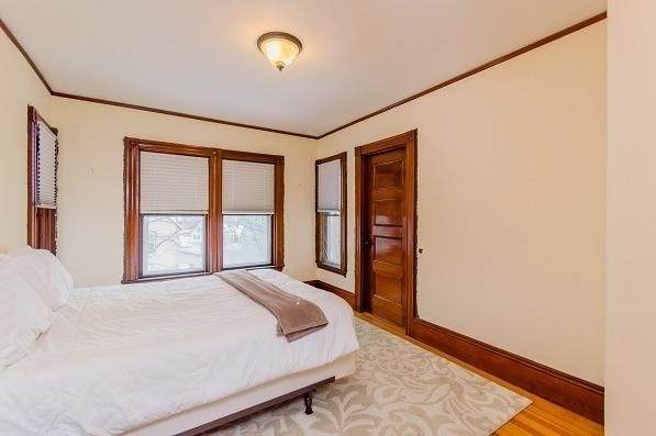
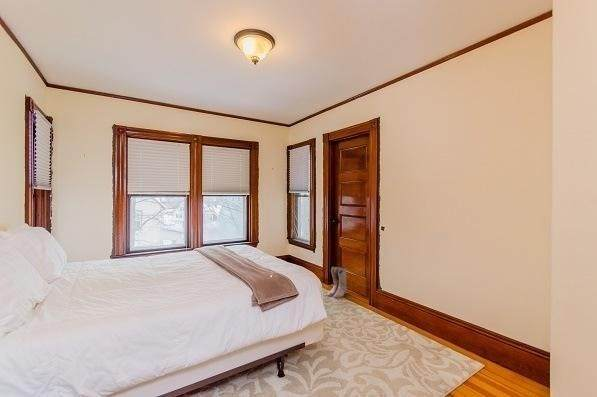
+ boots [325,266,348,299]
